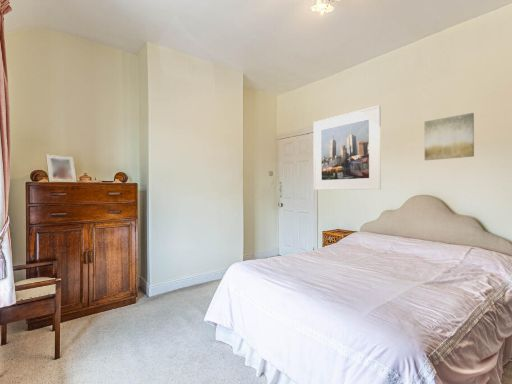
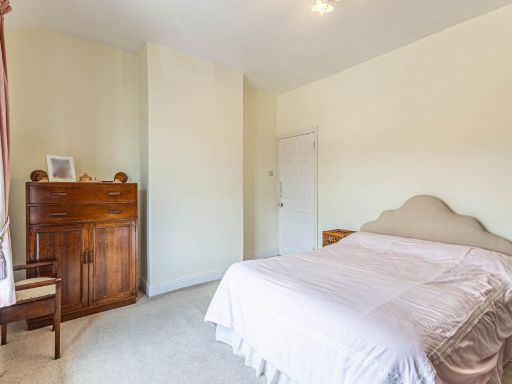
- wall art [424,112,475,161]
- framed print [312,104,382,191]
